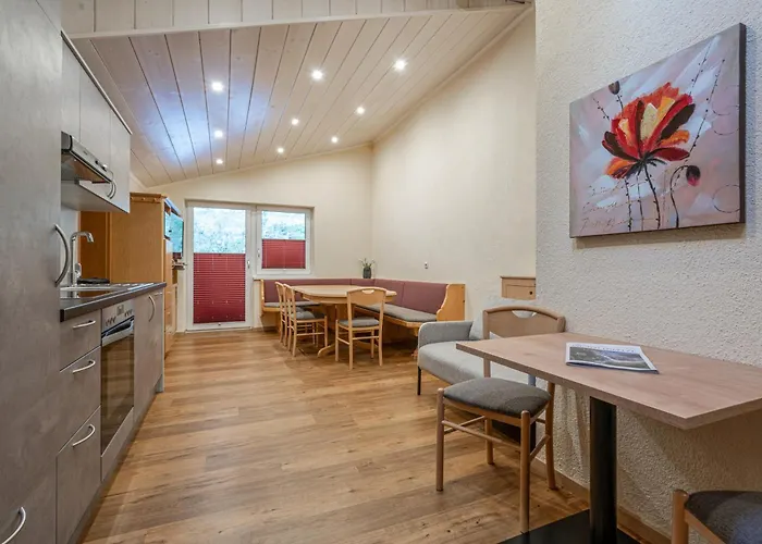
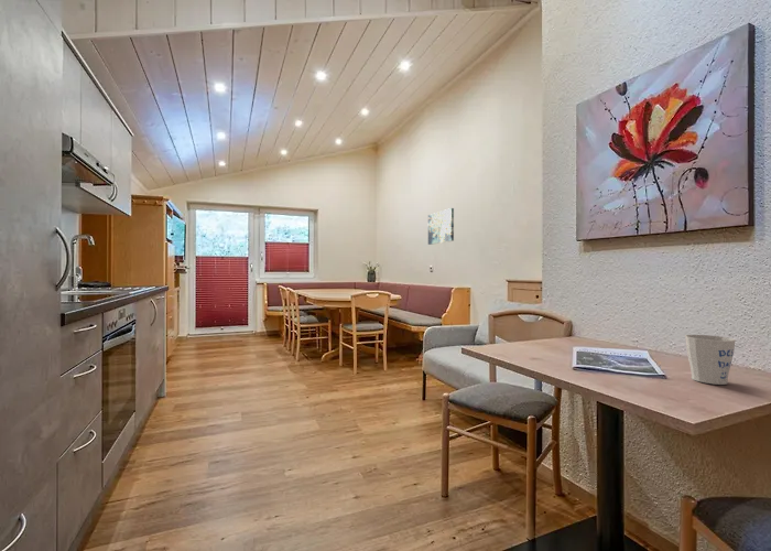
+ mug [684,334,736,386]
+ wall art [427,207,455,246]
